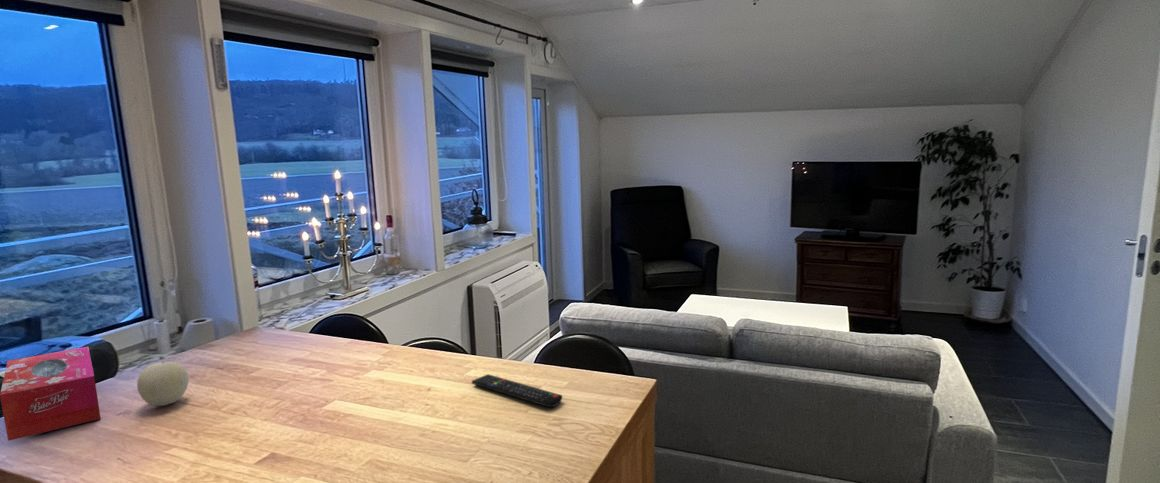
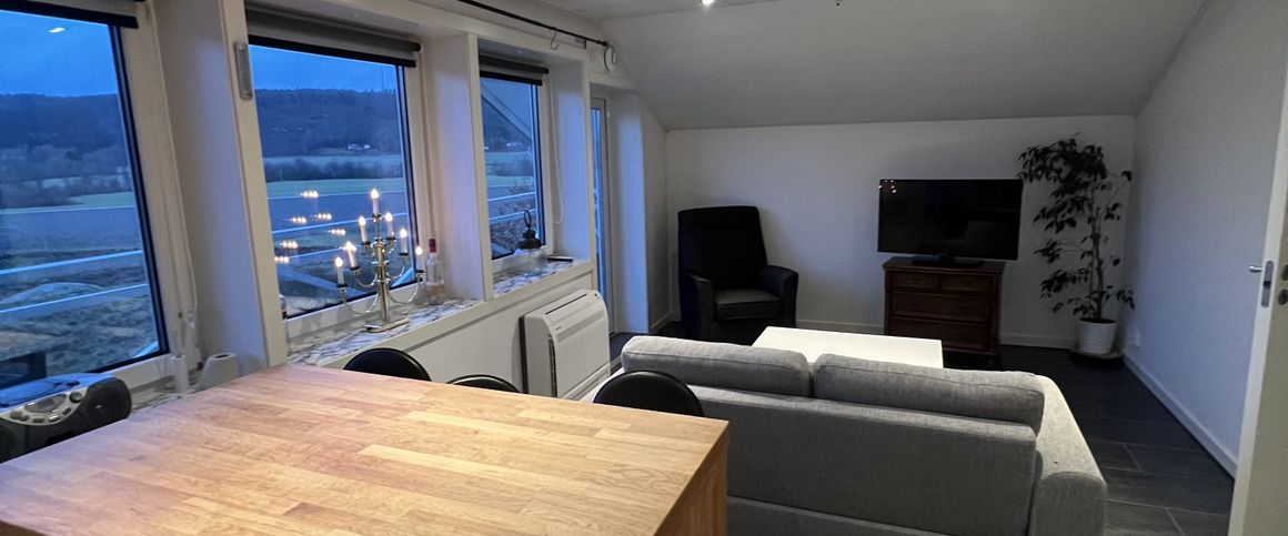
- tissue box [0,346,102,442]
- fruit [136,361,190,407]
- remote control [471,373,563,408]
